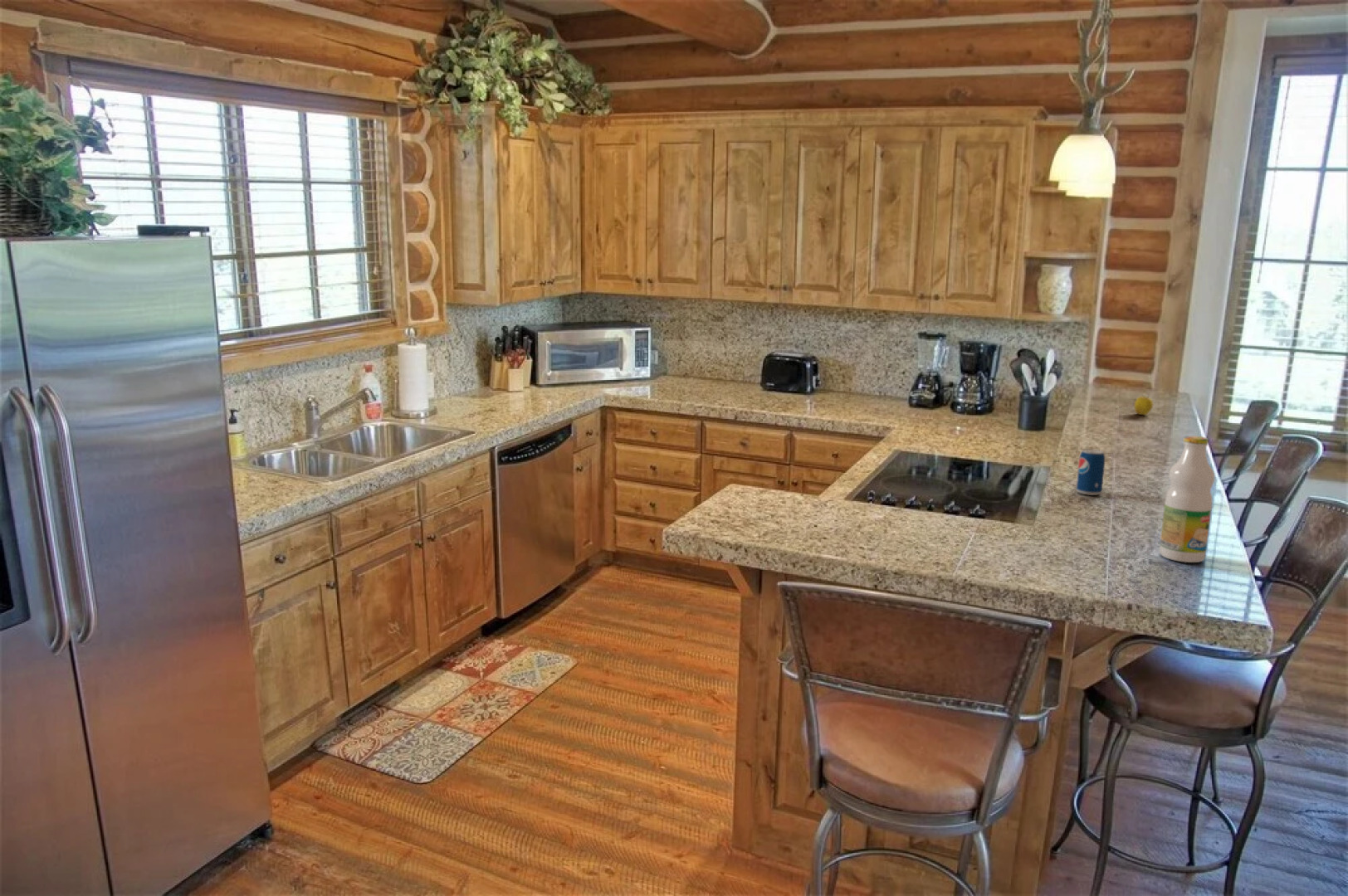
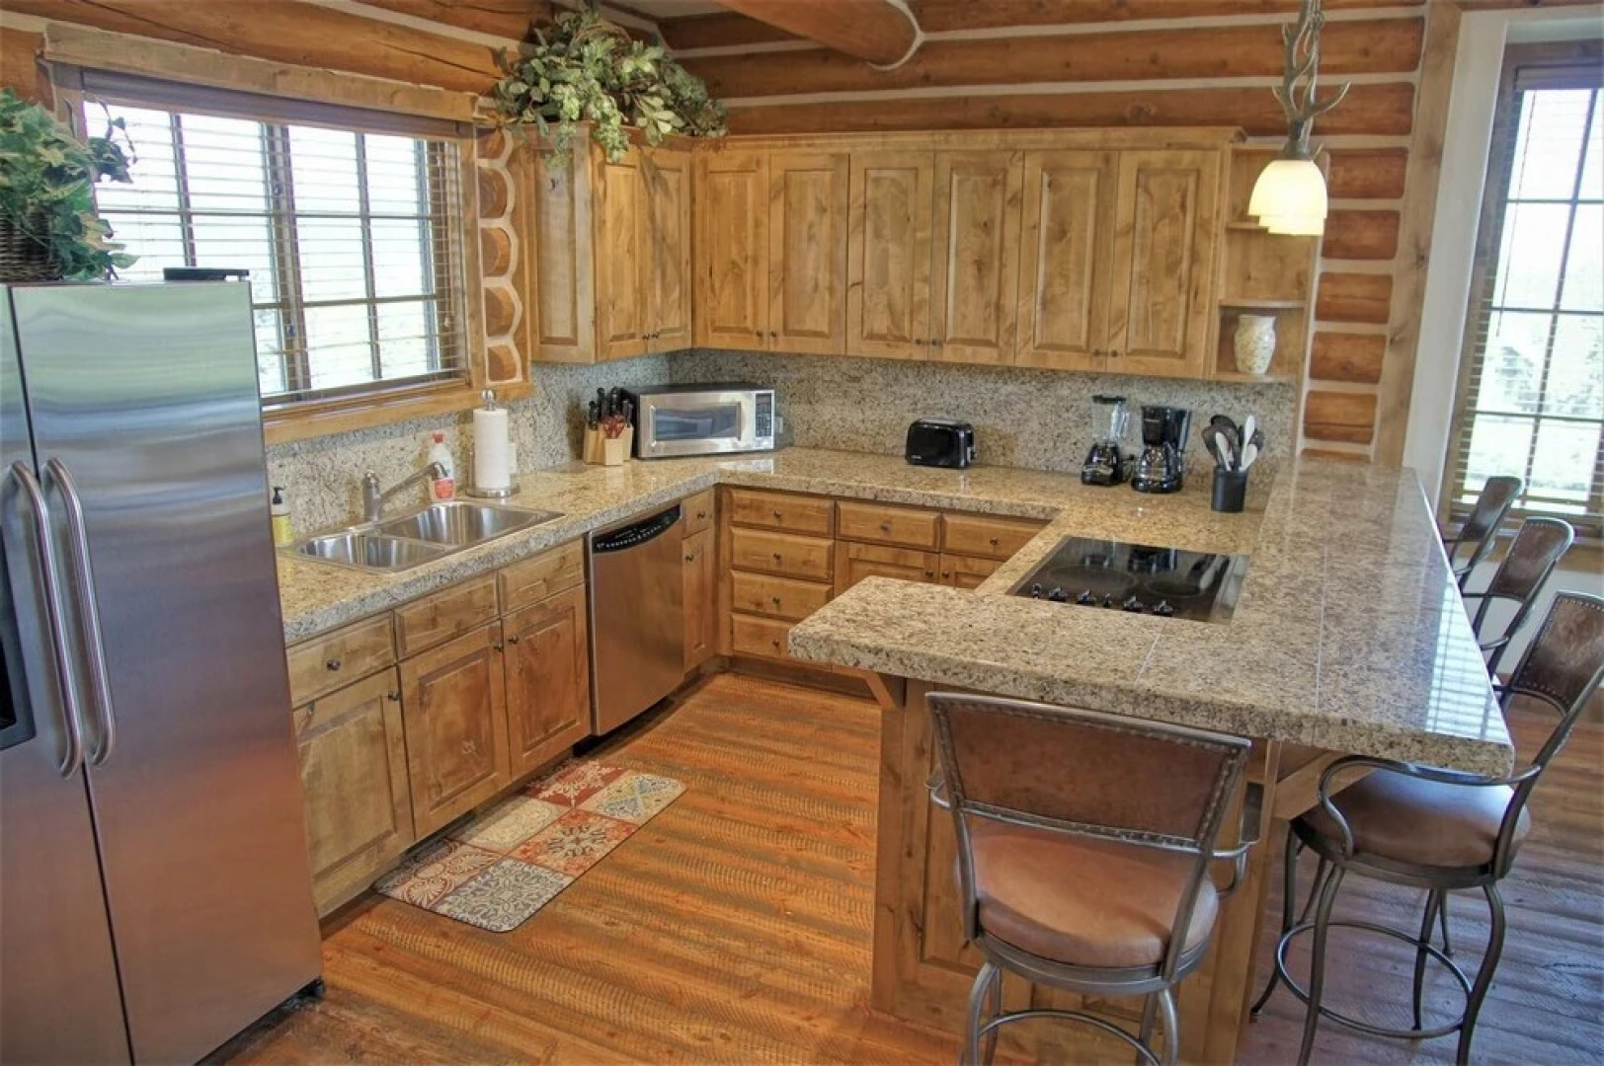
- bottle [1159,435,1215,563]
- apple [1134,396,1154,416]
- beverage can [1076,449,1106,496]
